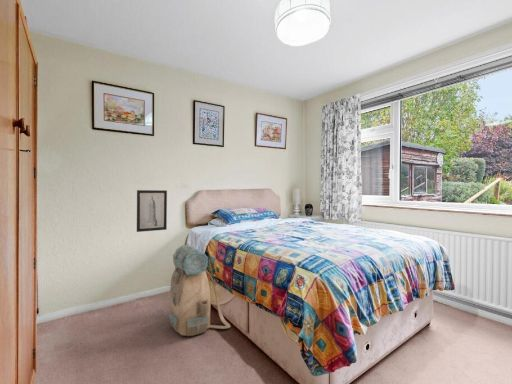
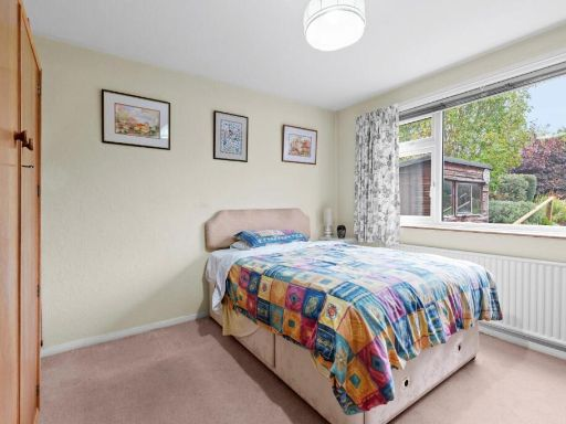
- wall art [136,189,168,233]
- backpack [168,244,231,337]
